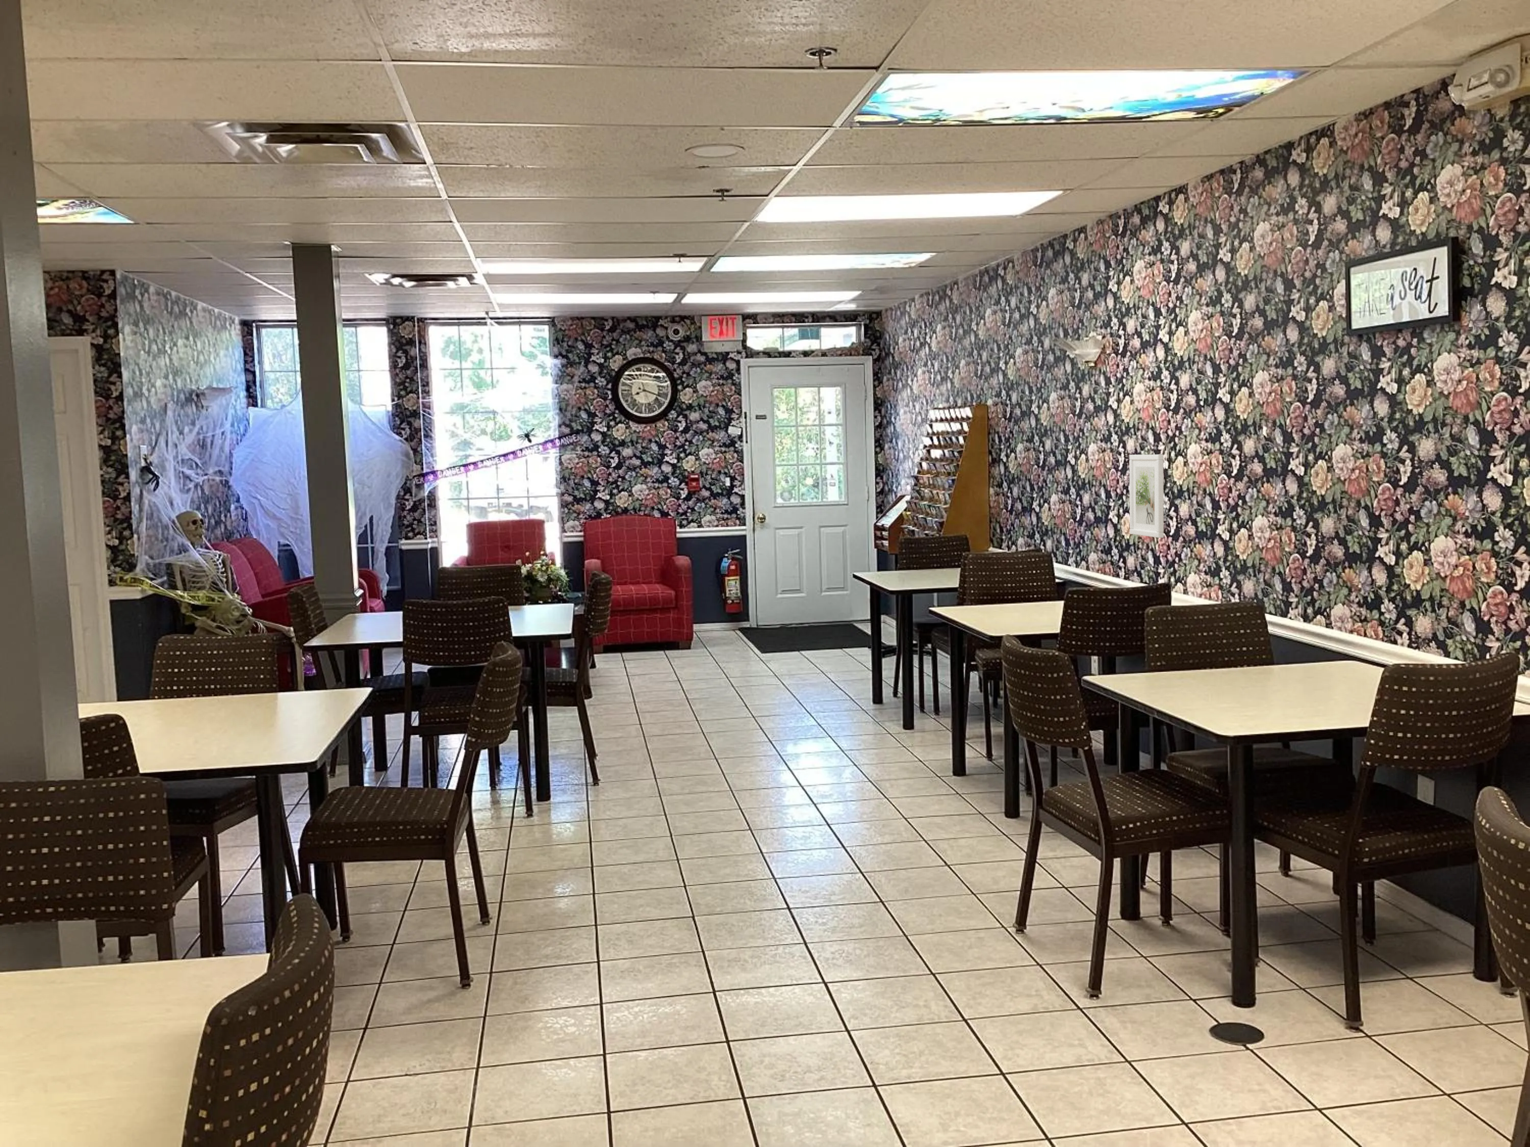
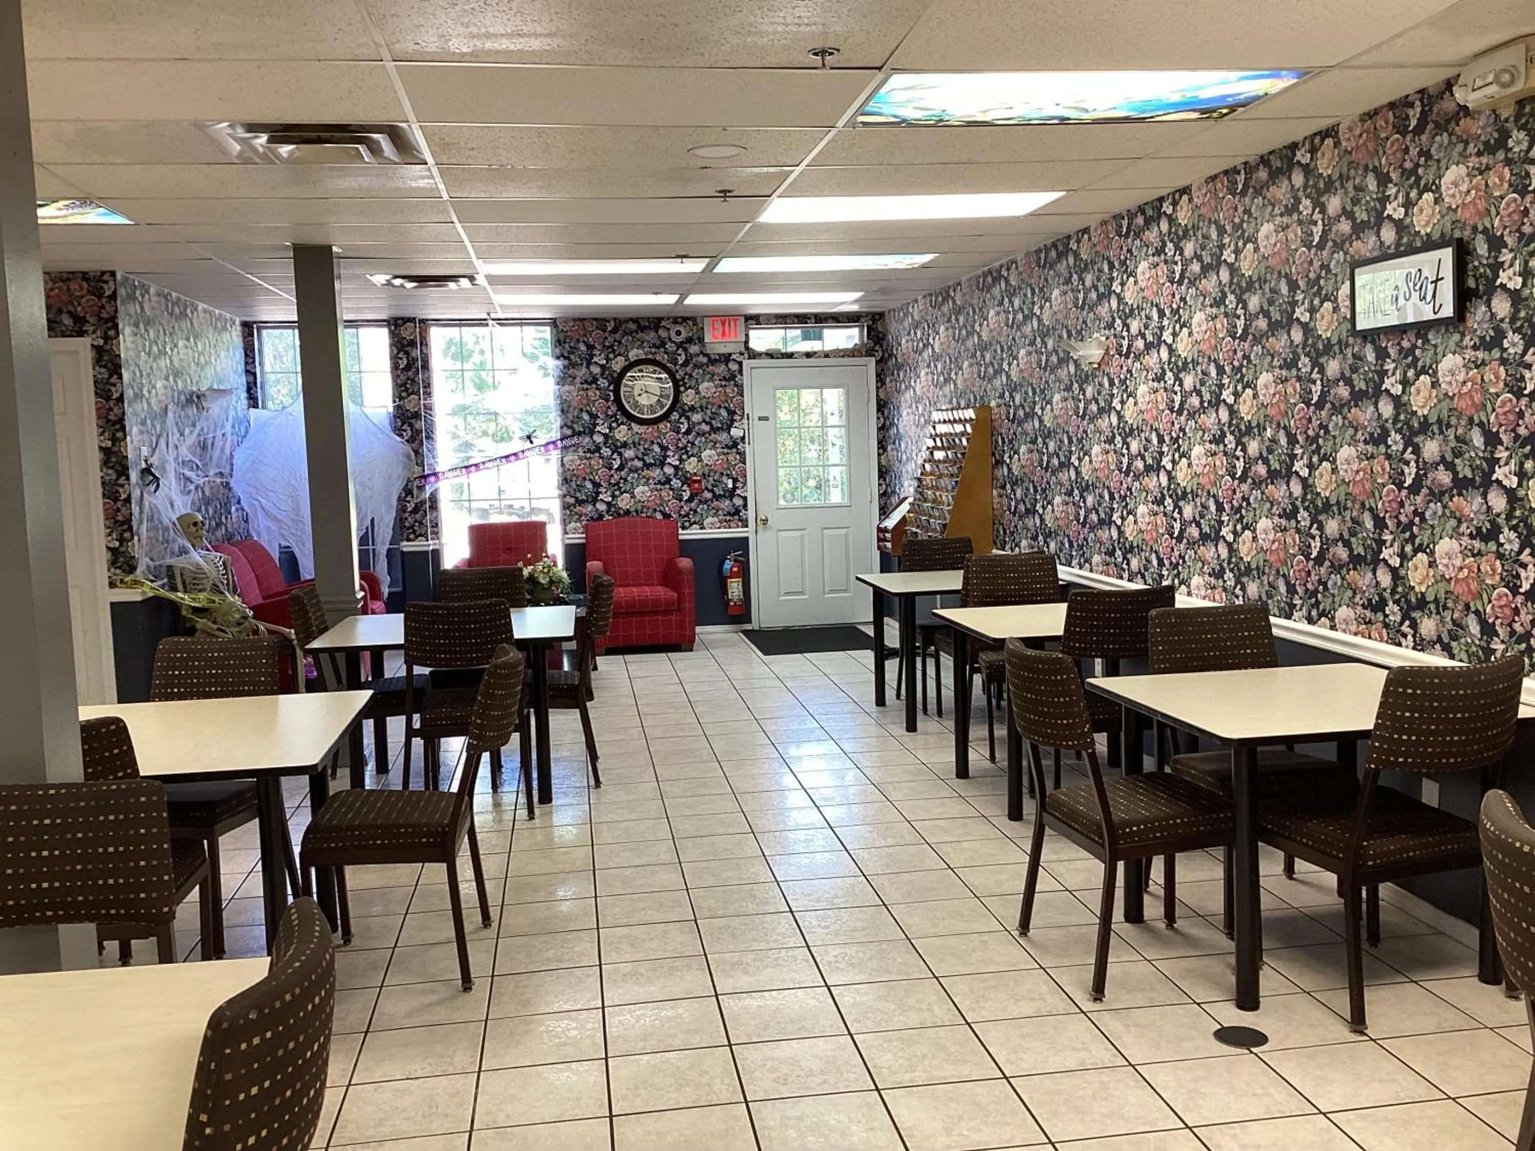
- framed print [1129,454,1164,539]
